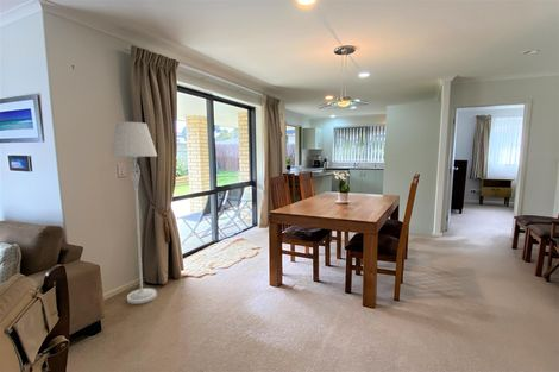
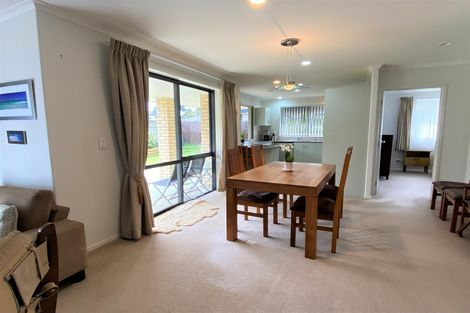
- floor lamp [108,121,158,305]
